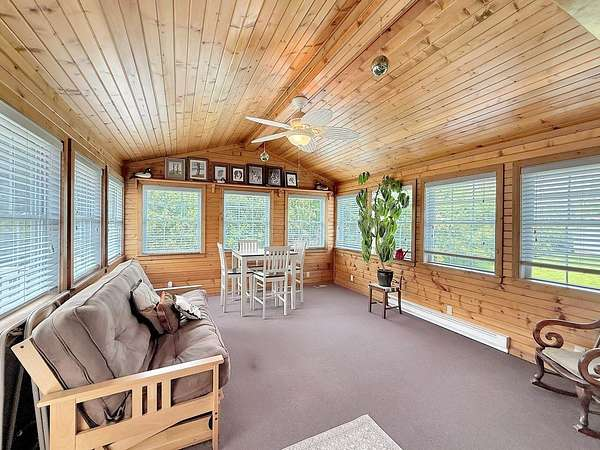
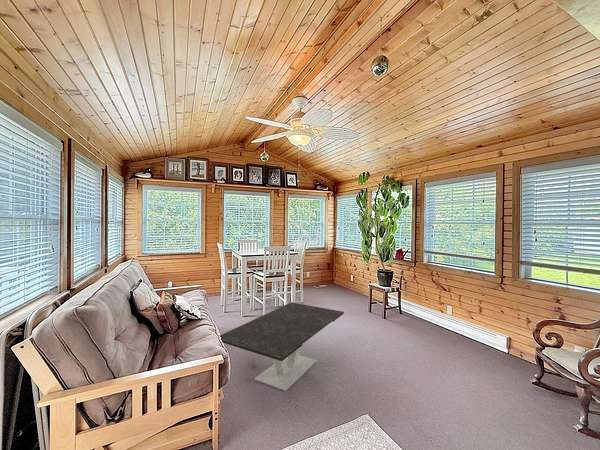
+ coffee table [219,301,345,392]
